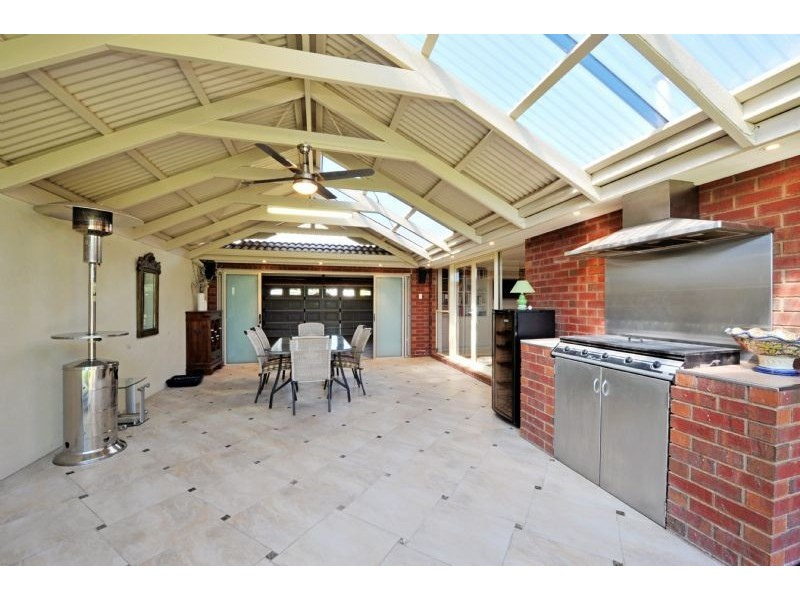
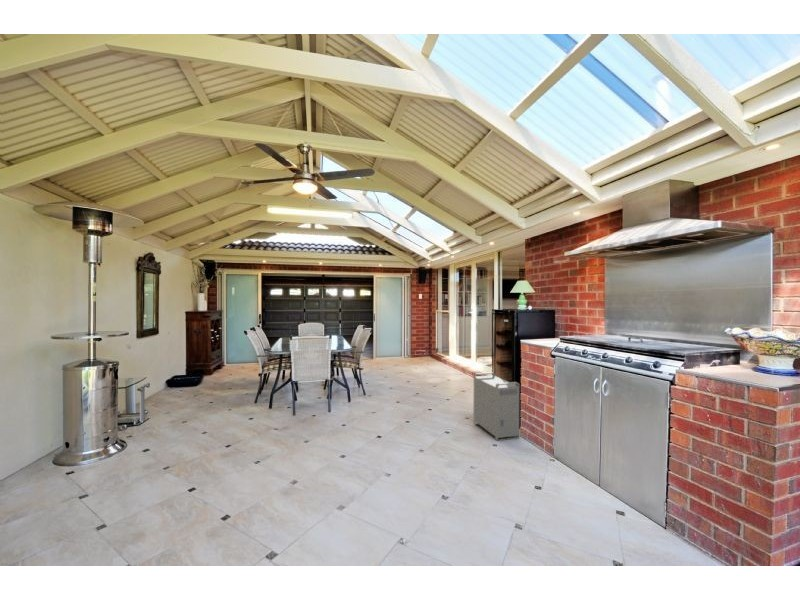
+ storage bin [472,371,520,442]
